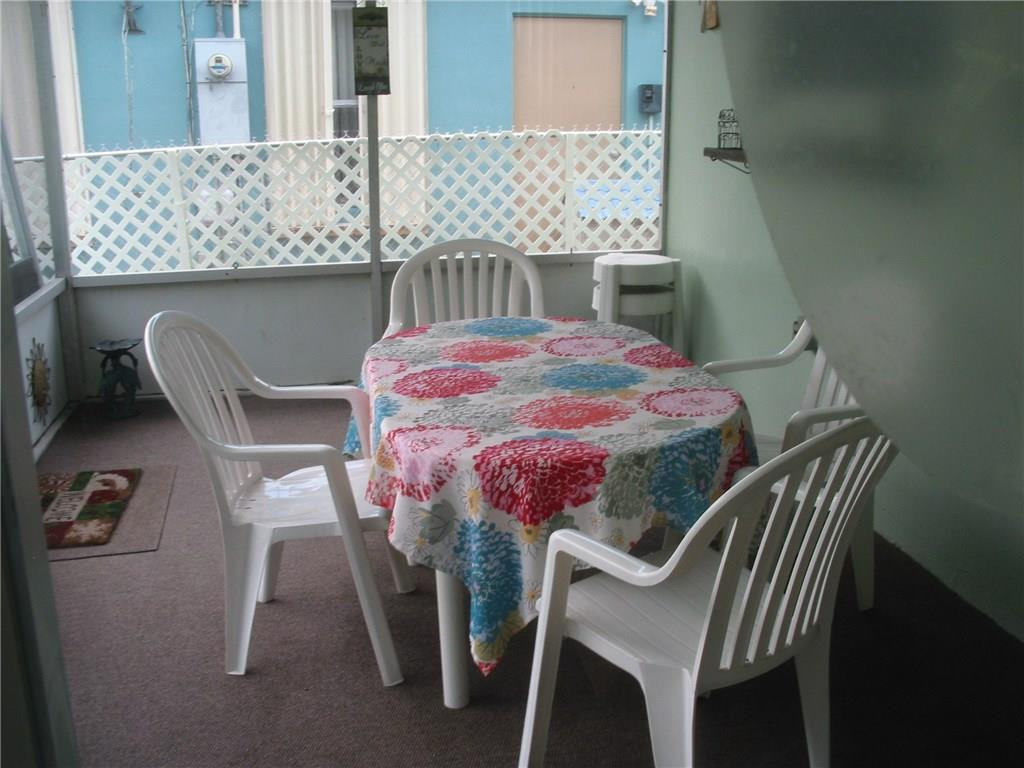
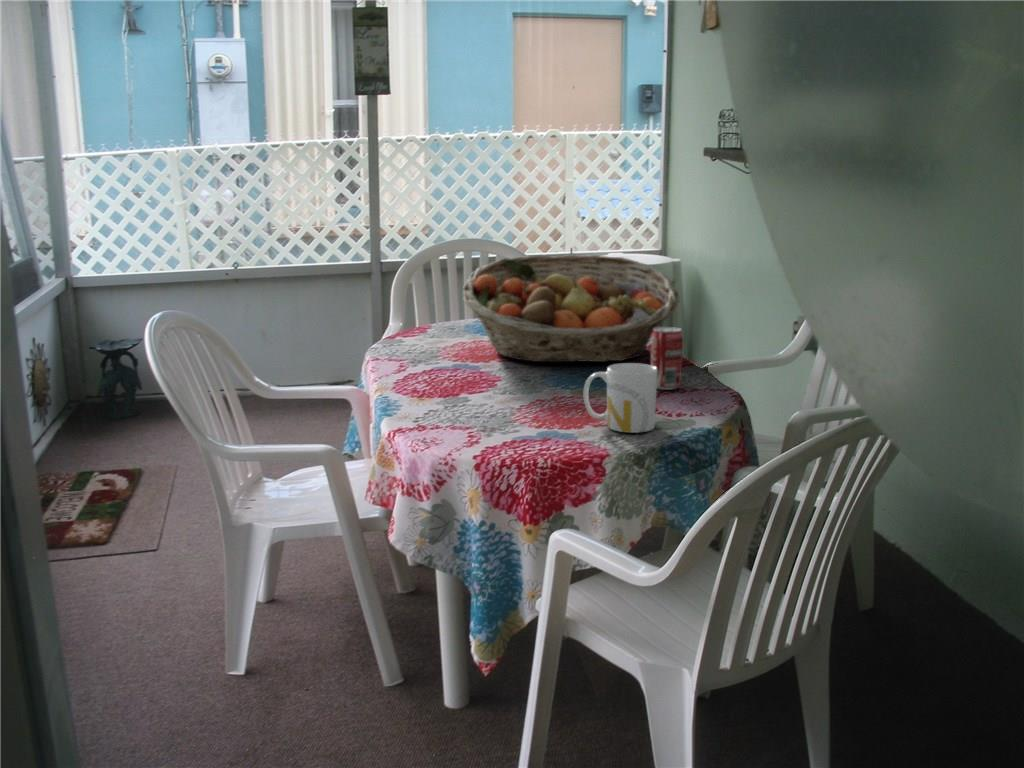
+ beverage can [650,326,684,391]
+ mug [583,362,657,434]
+ fruit basket [462,254,680,363]
